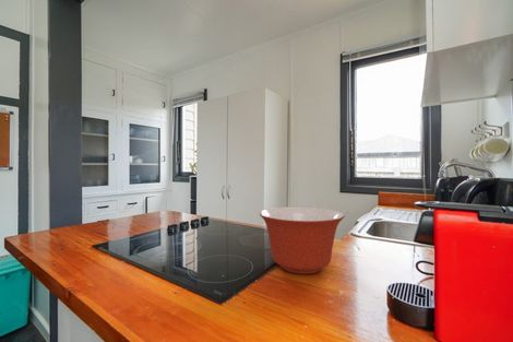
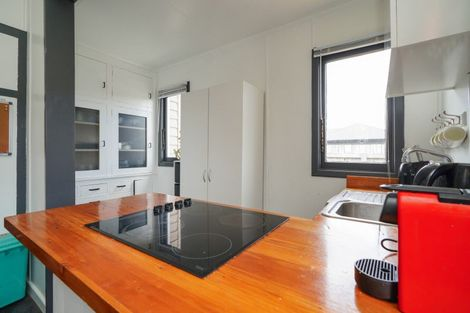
- mixing bowl [259,205,346,275]
